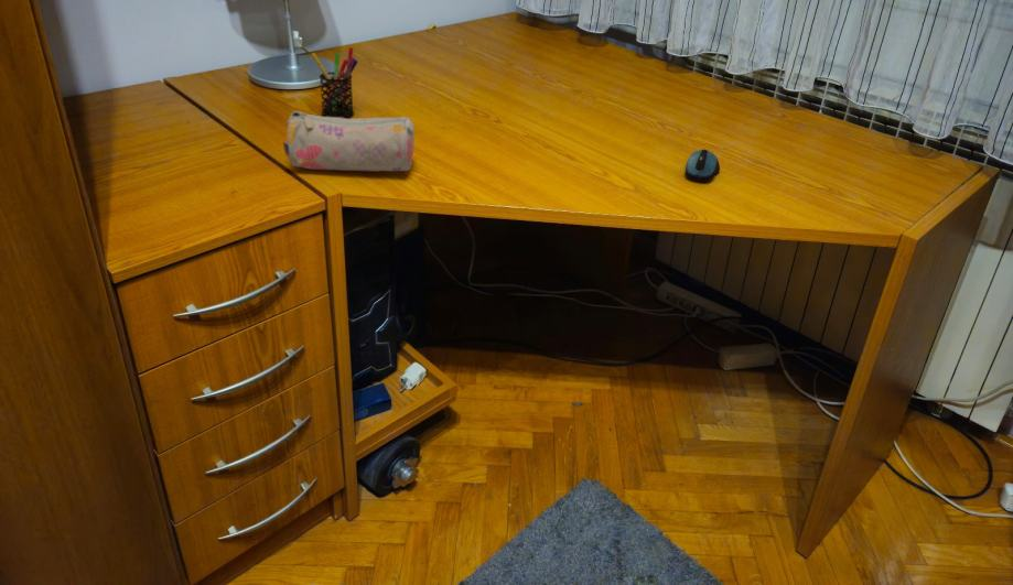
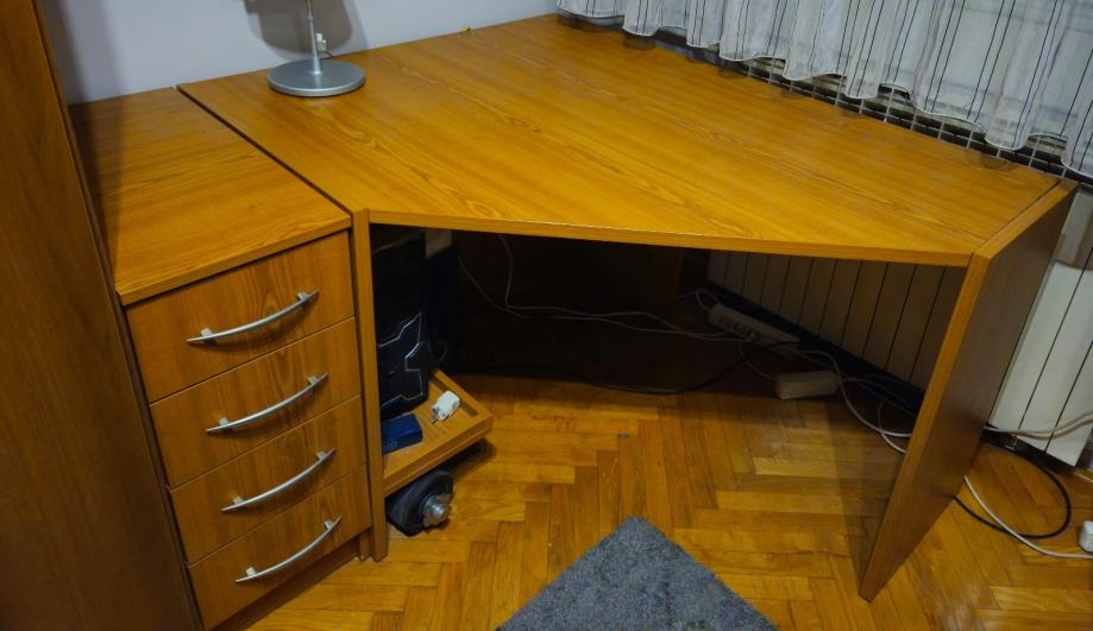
- pencil case [282,110,416,172]
- computer mouse [685,149,721,182]
- pen holder [311,46,359,118]
